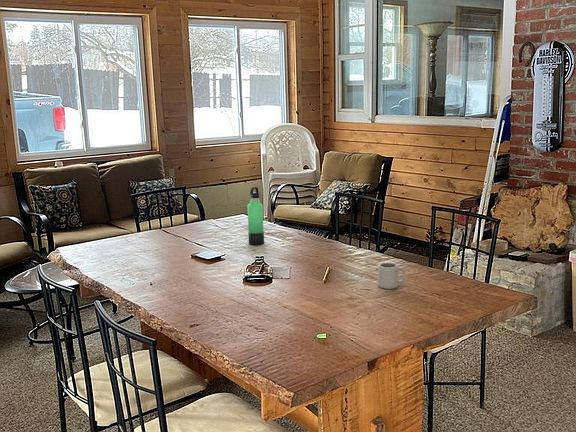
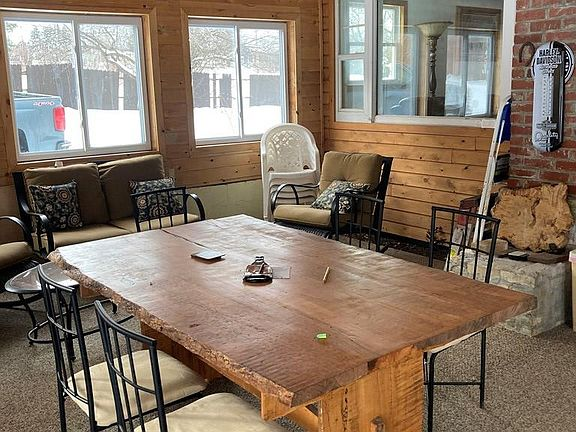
- cup [377,262,406,290]
- thermos bottle [246,186,265,246]
